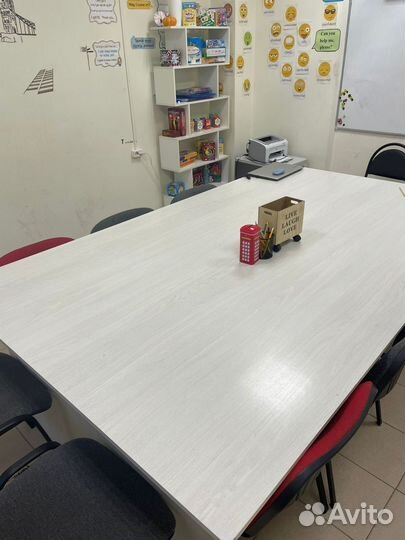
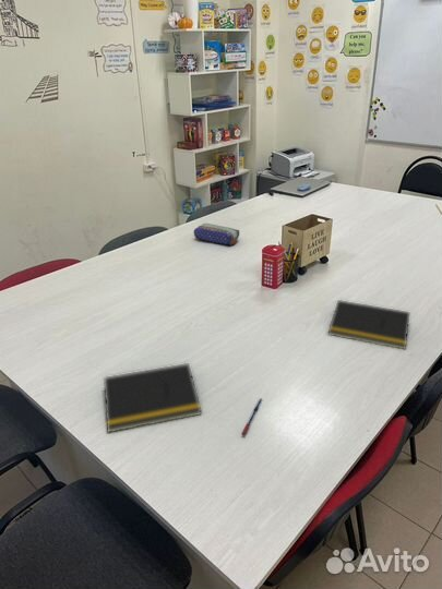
+ pen [240,397,263,436]
+ pencil case [193,223,240,247]
+ notepad [103,362,203,434]
+ notepad [327,299,411,350]
